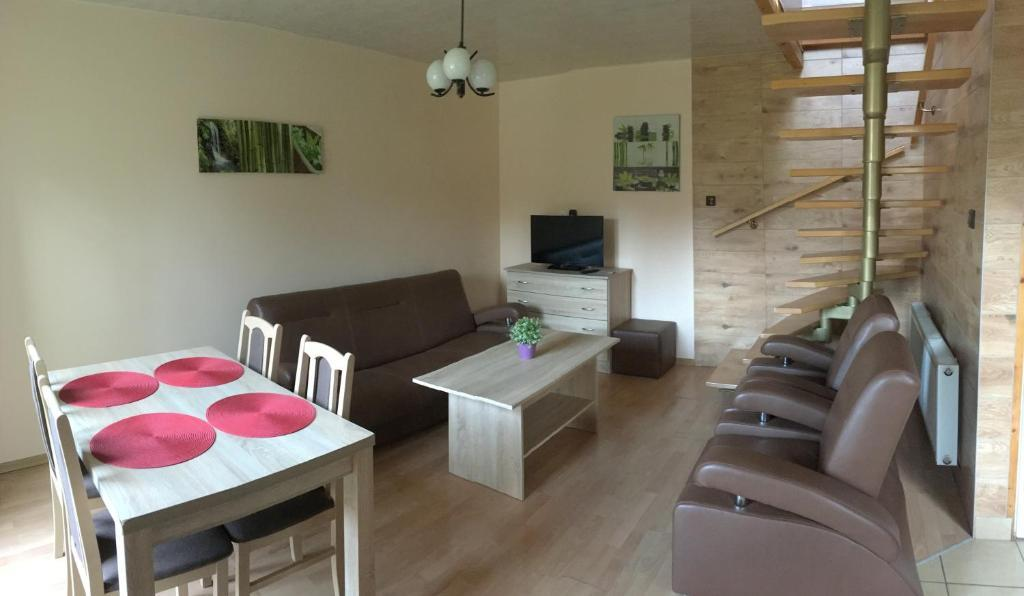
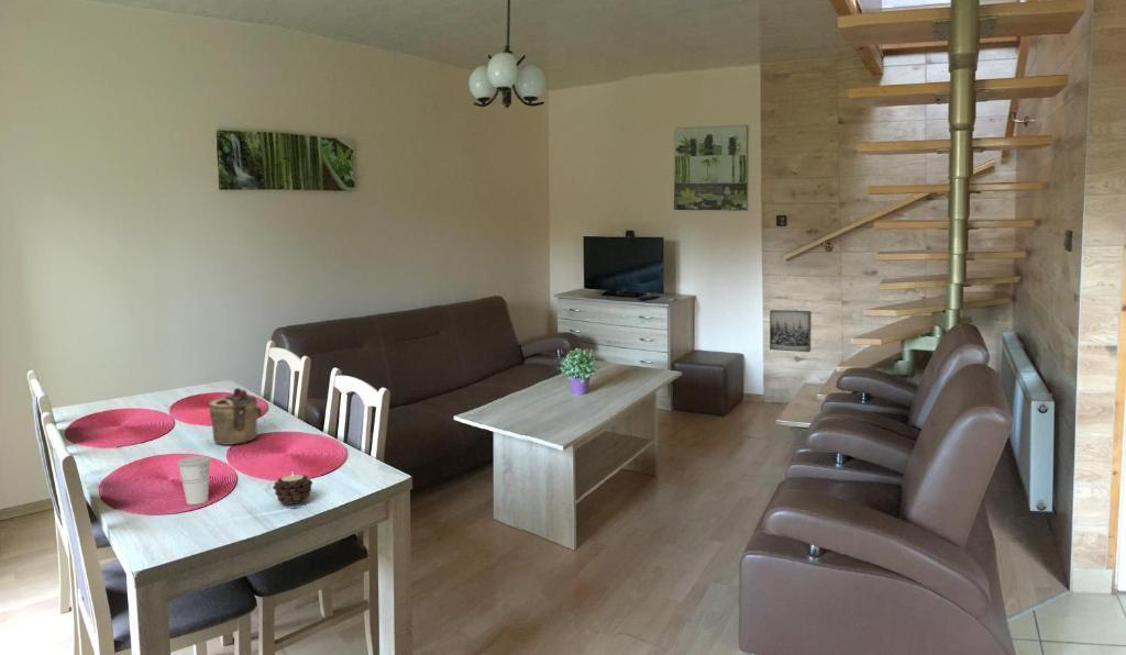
+ cup [176,455,212,506]
+ wall art [769,309,813,353]
+ teapot [208,387,263,446]
+ candle [272,473,313,509]
